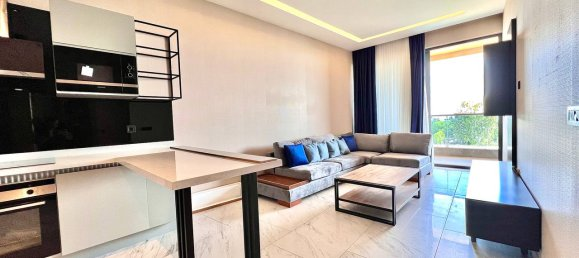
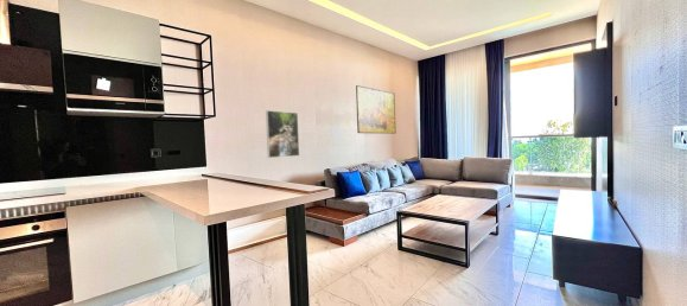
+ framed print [265,109,300,159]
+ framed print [355,84,397,135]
